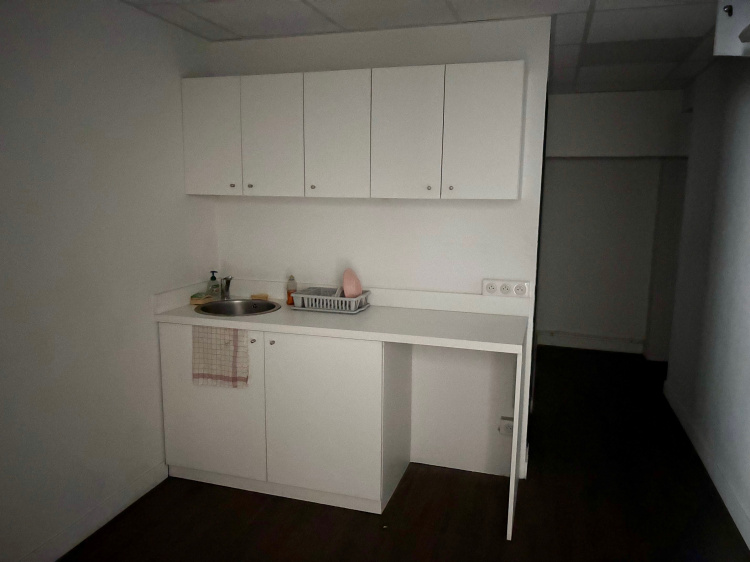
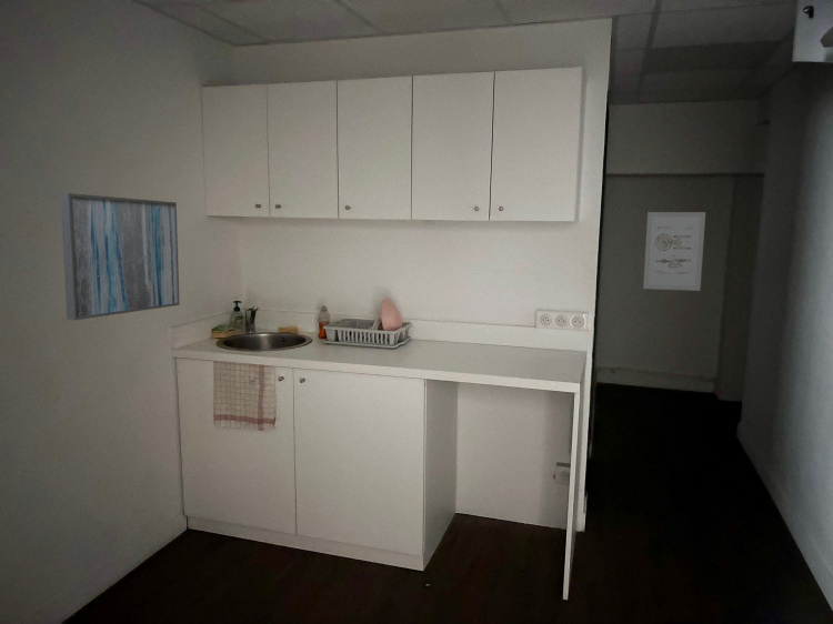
+ wall art [59,192,181,321]
+ wall art [642,211,706,292]
